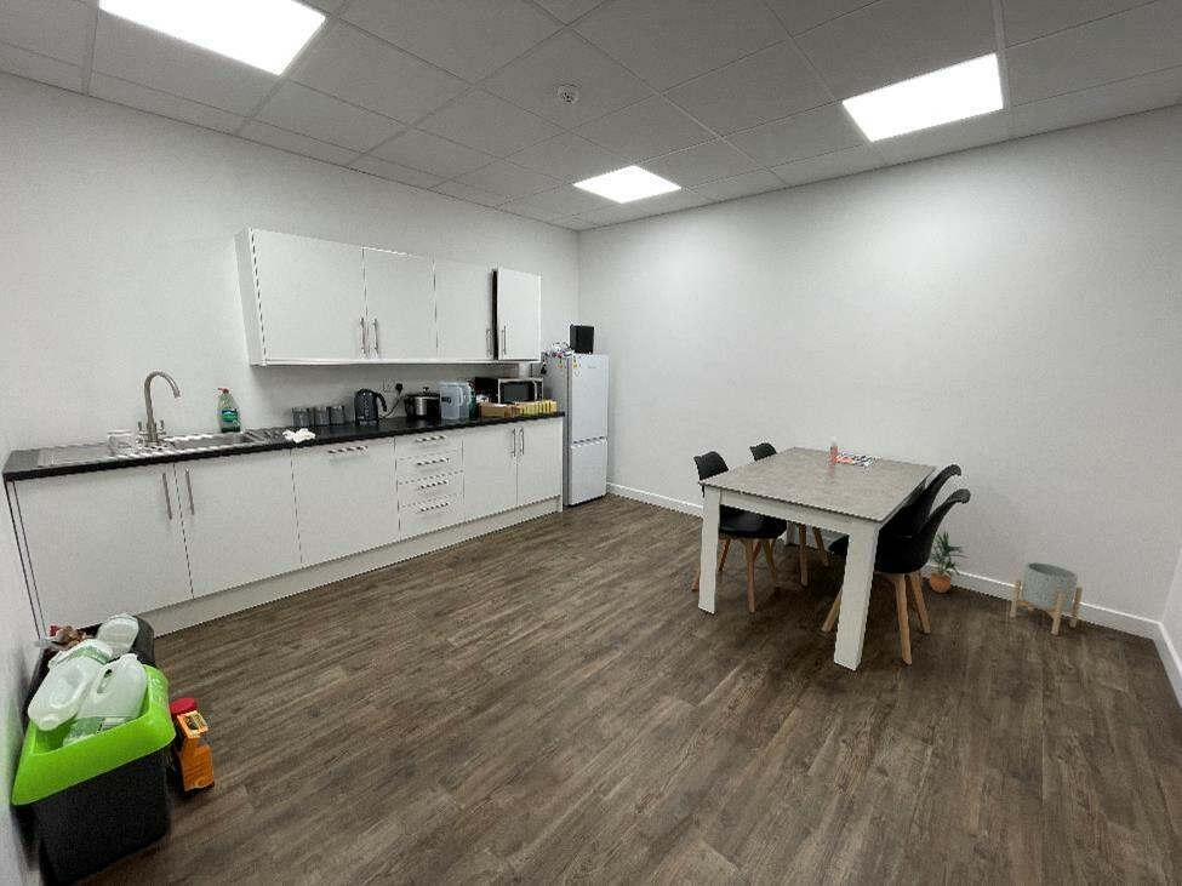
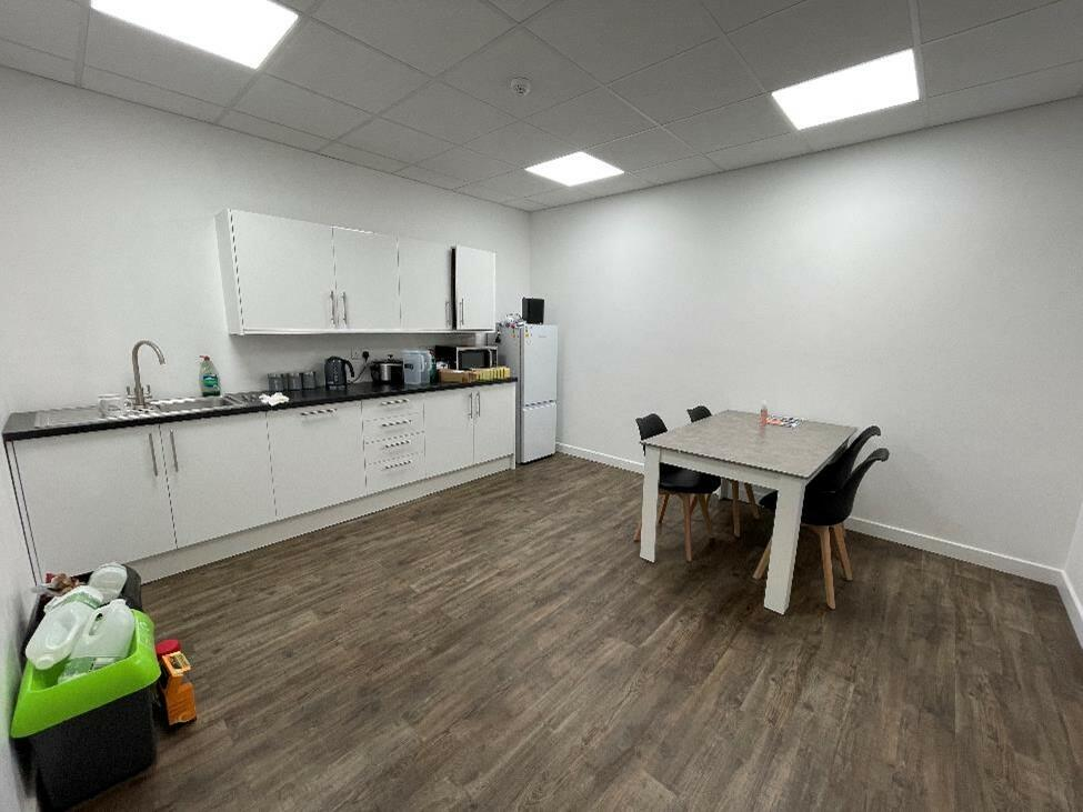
- planter [1009,561,1084,636]
- potted plant [929,530,967,594]
